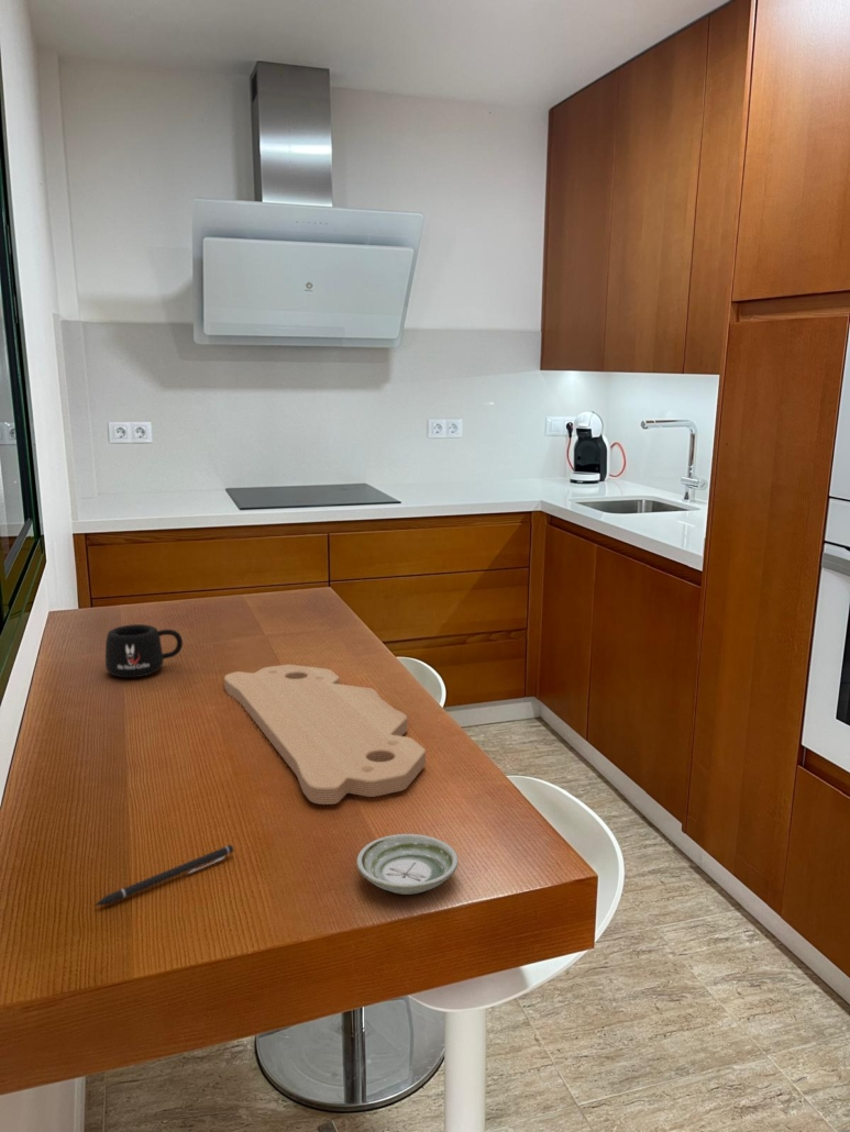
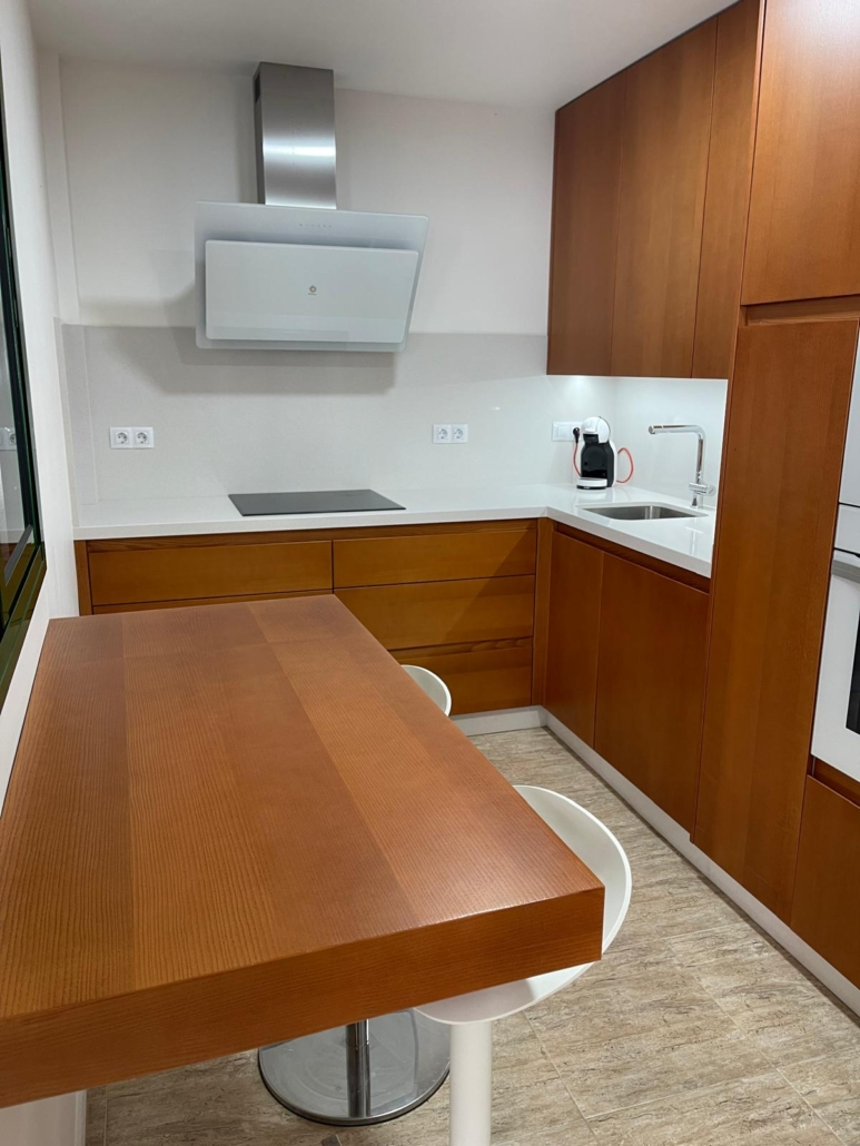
- cutting board [223,664,427,806]
- mug [104,623,184,678]
- saucer [356,833,459,896]
- pen [93,844,234,907]
